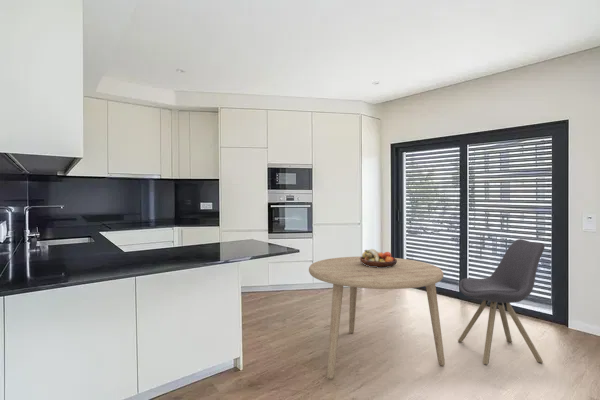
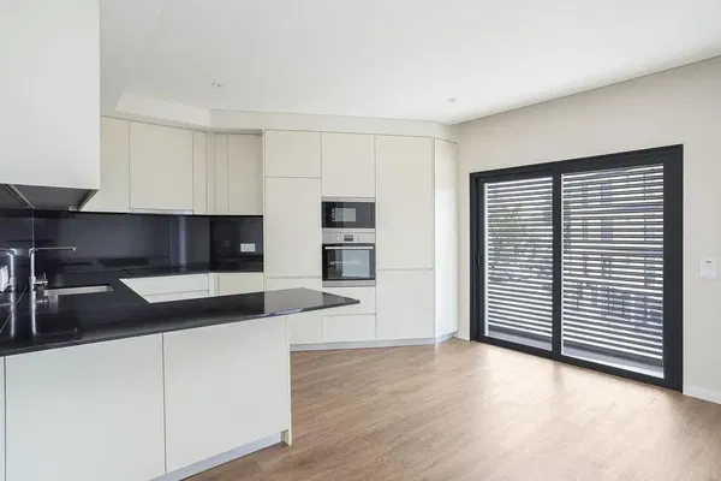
- dining table [308,256,446,380]
- chair [457,238,545,365]
- fruit bowl [360,248,397,268]
